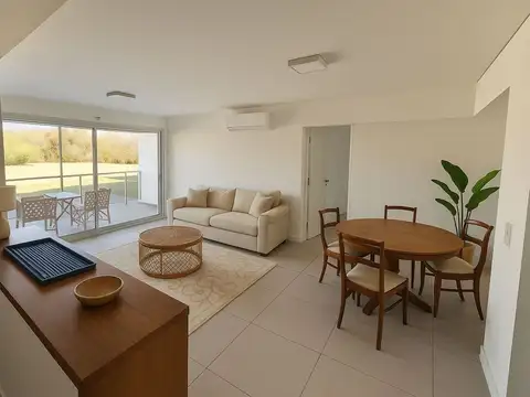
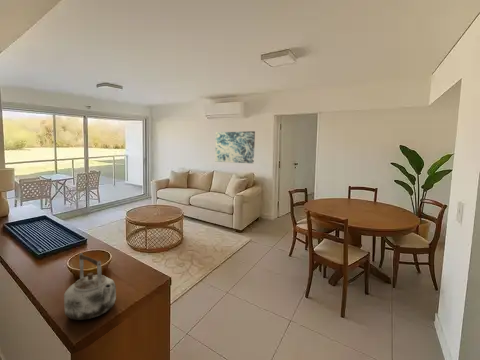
+ kettle [63,252,117,321]
+ wall art [214,130,256,164]
